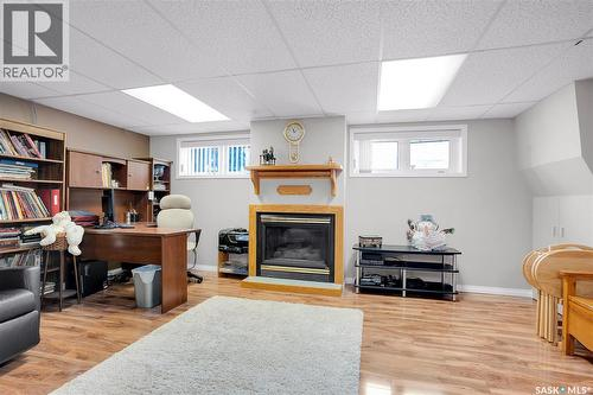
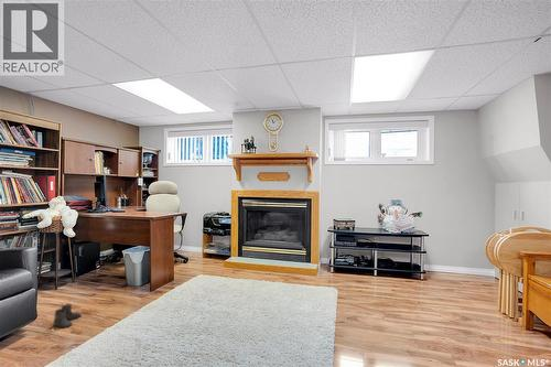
+ boots [52,303,83,330]
